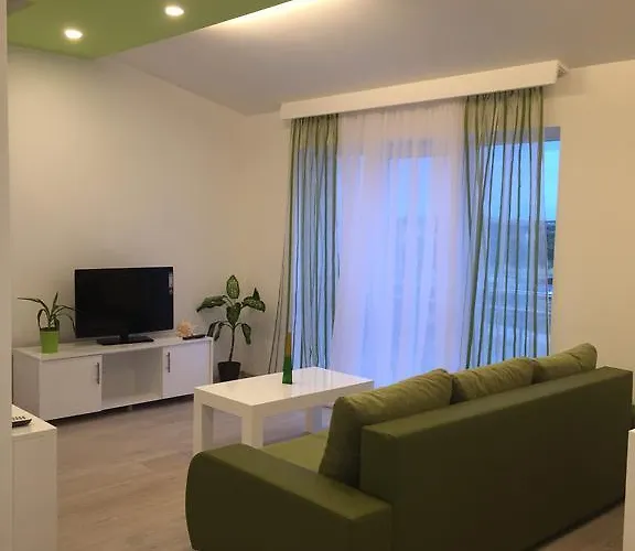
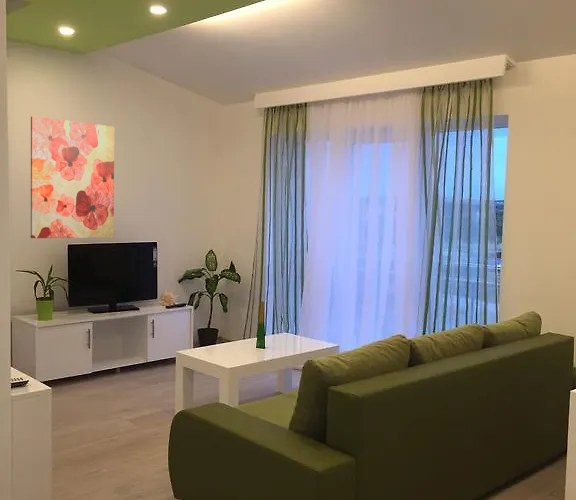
+ wall art [30,115,115,239]
